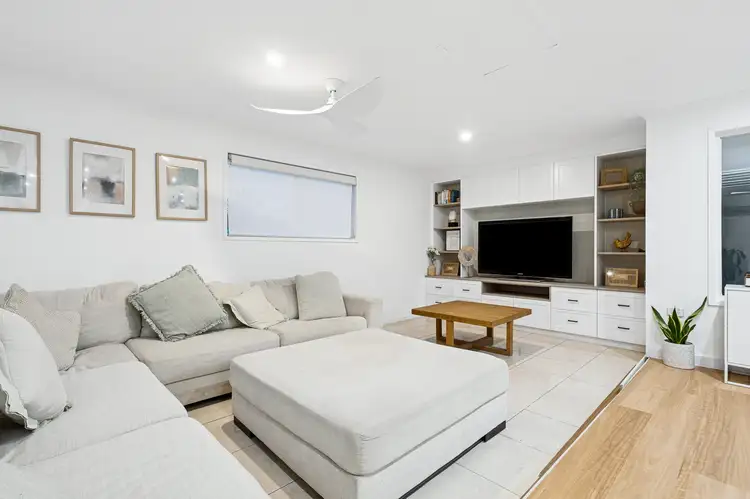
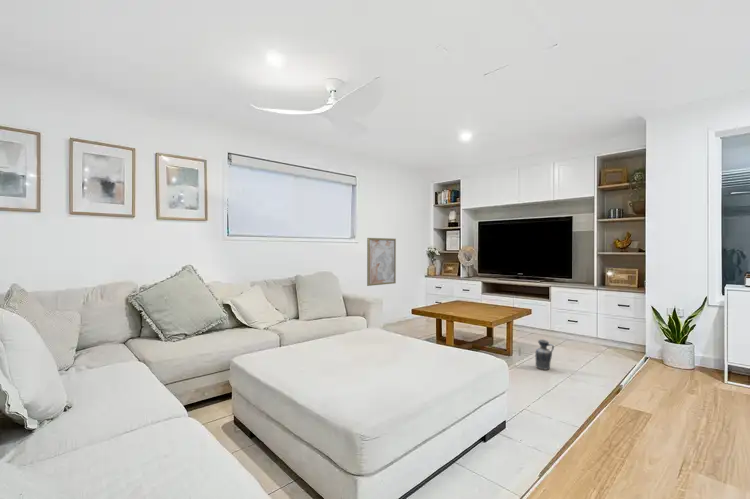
+ wall art [366,237,397,287]
+ ceramic jug [534,339,555,371]
